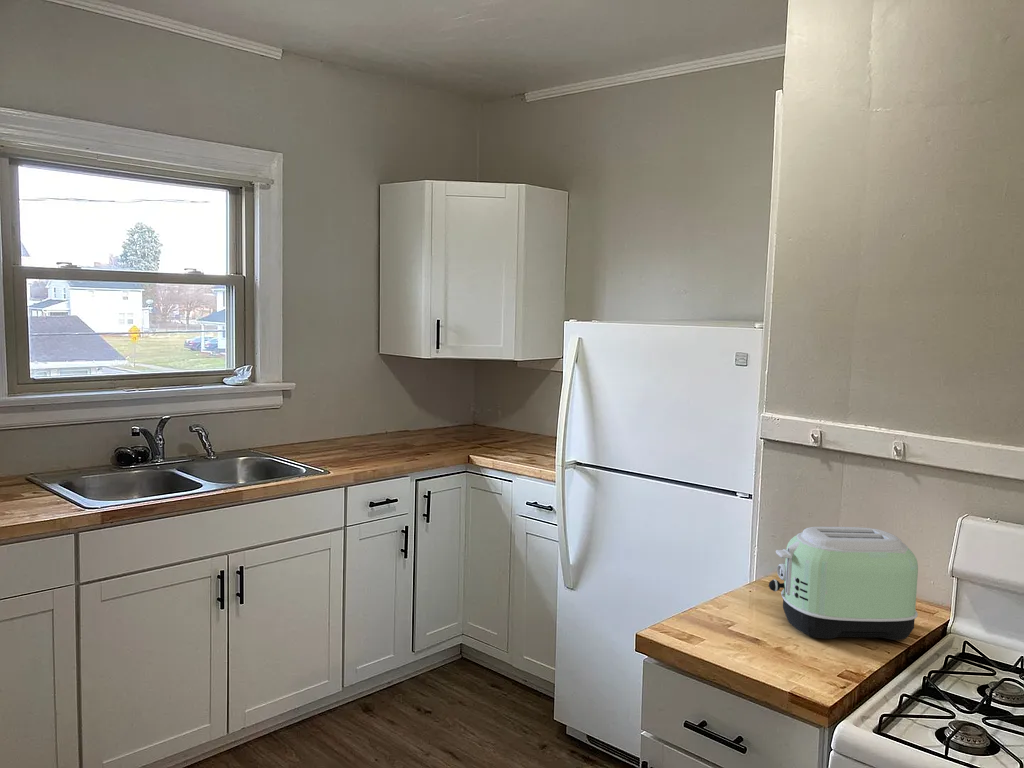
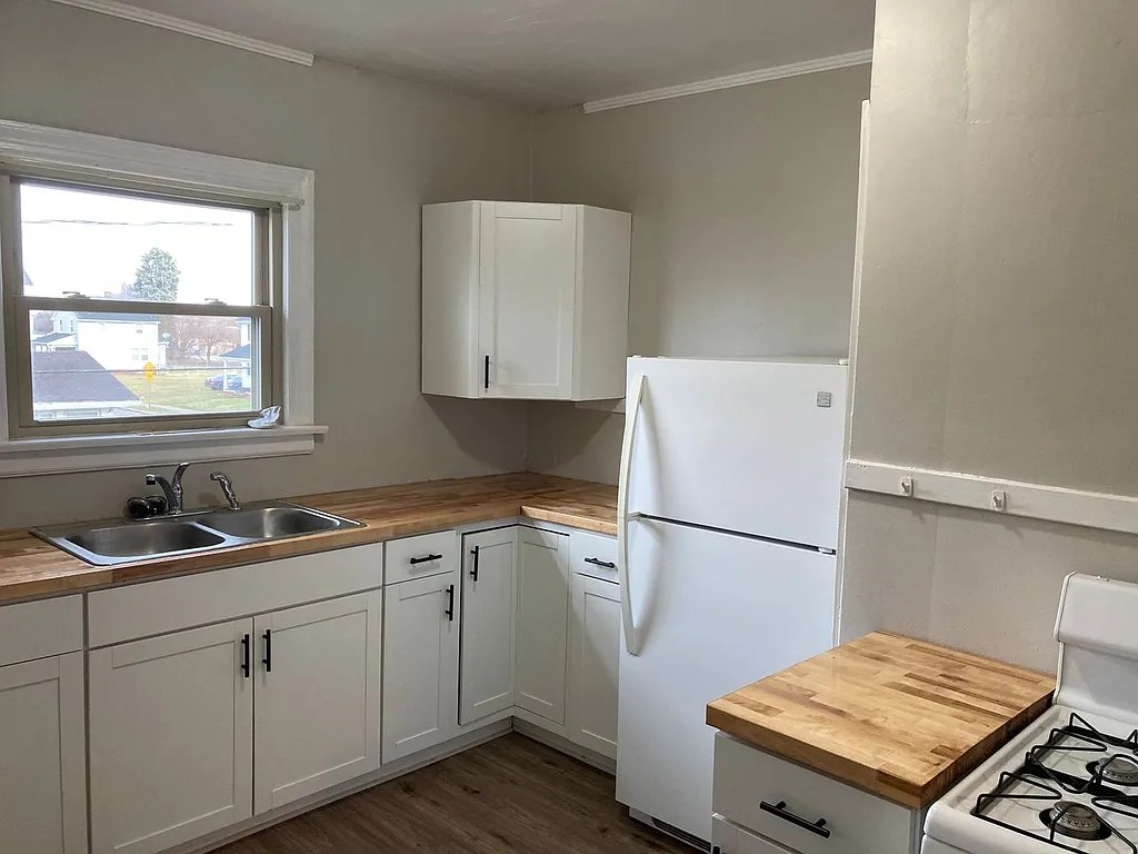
- toaster [768,526,919,641]
